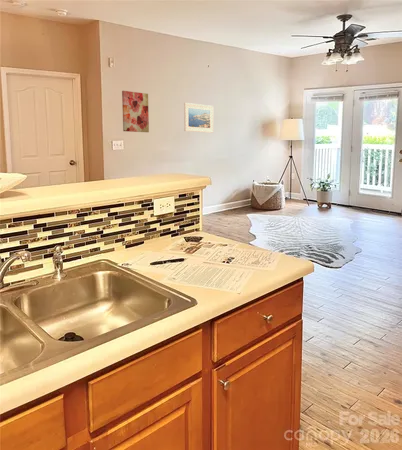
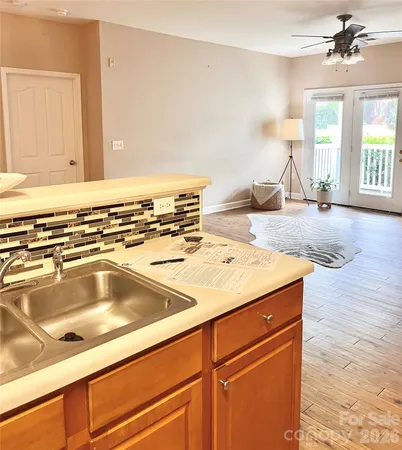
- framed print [183,102,214,134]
- wall art [121,90,150,133]
